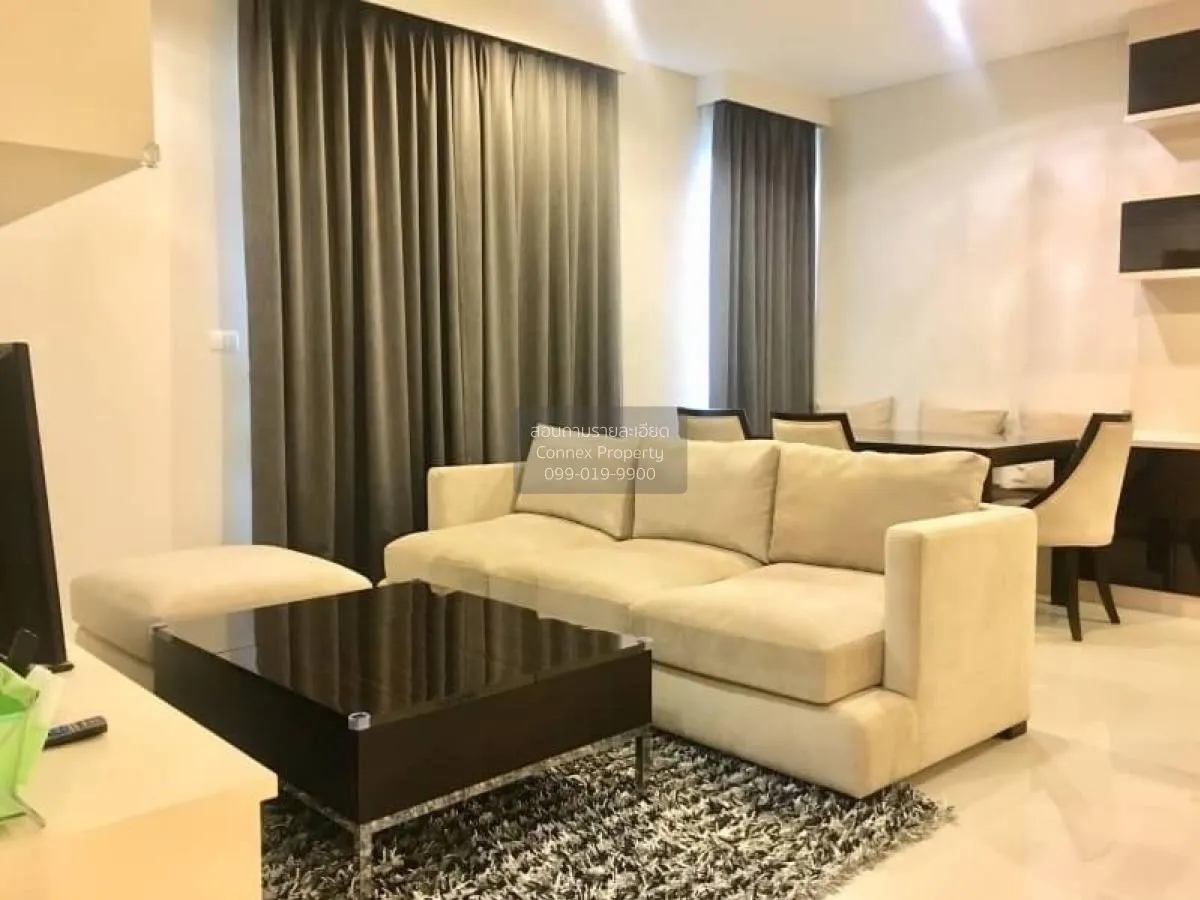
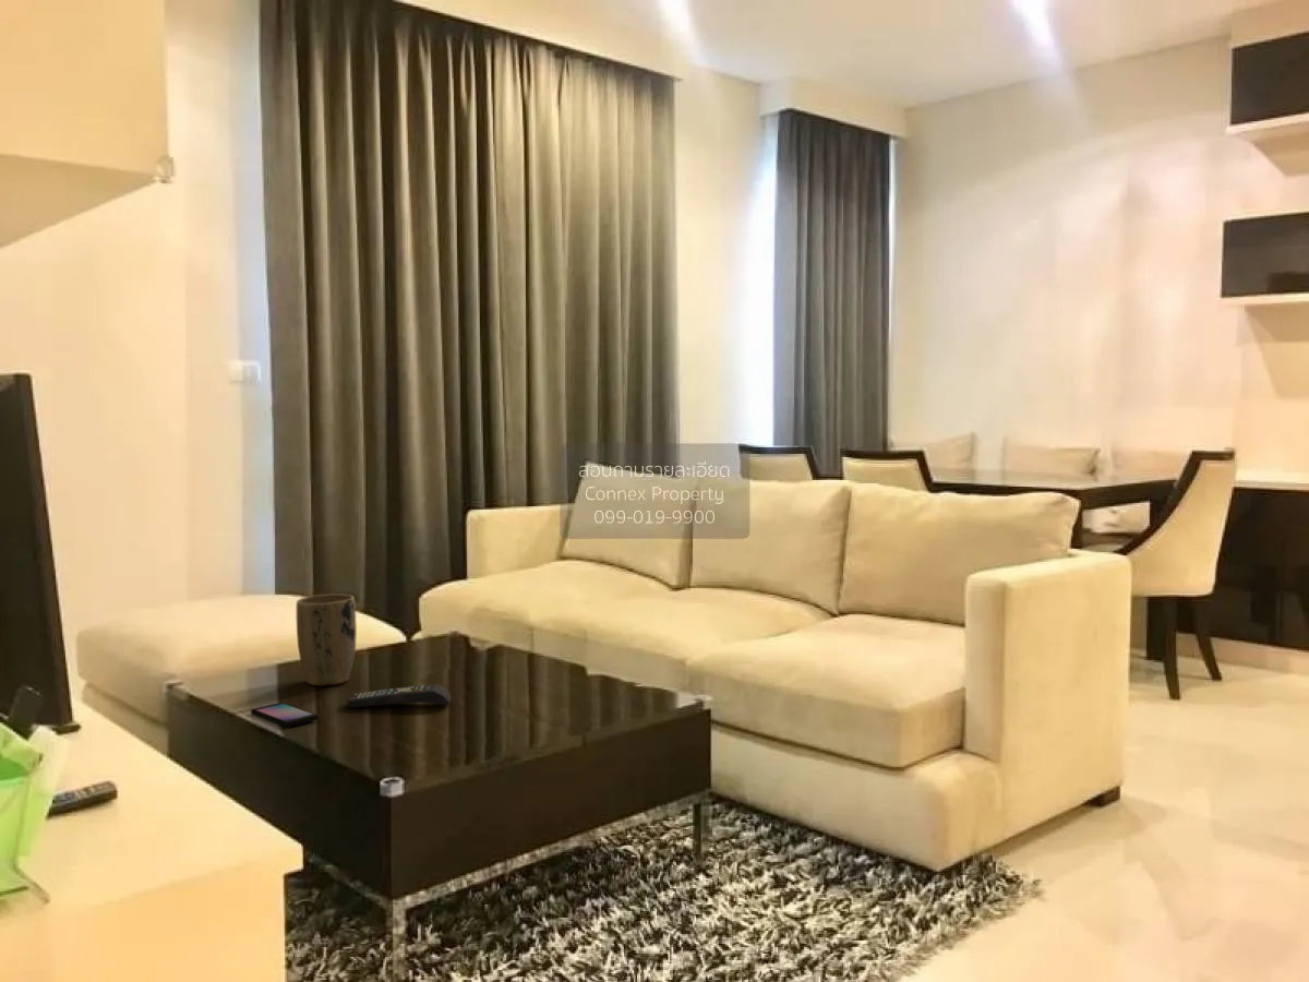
+ plant pot [296,592,358,687]
+ smartphone [250,702,319,728]
+ remote control [346,683,453,709]
